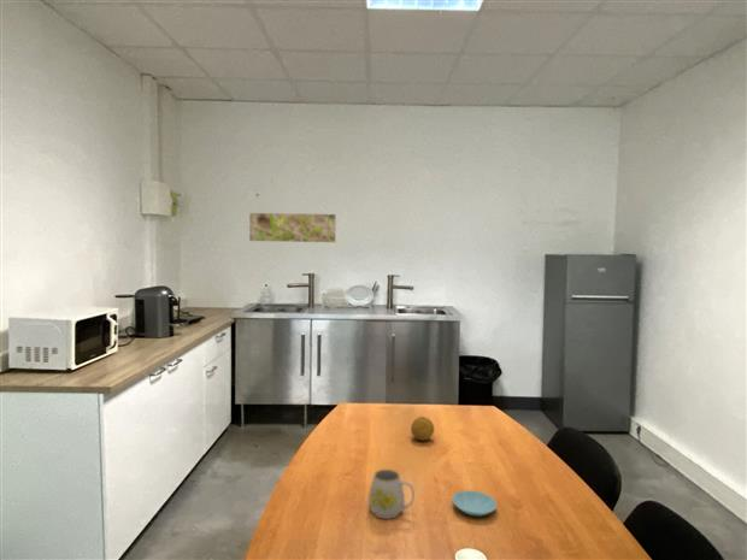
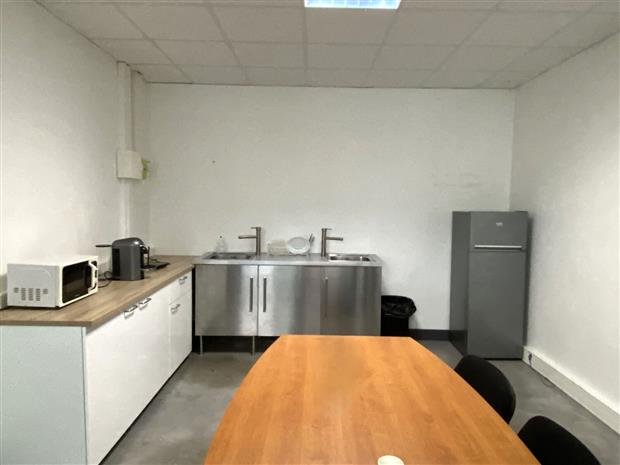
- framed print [248,212,337,244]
- mug [367,468,416,520]
- saucer [451,490,498,517]
- fruit [410,415,435,442]
